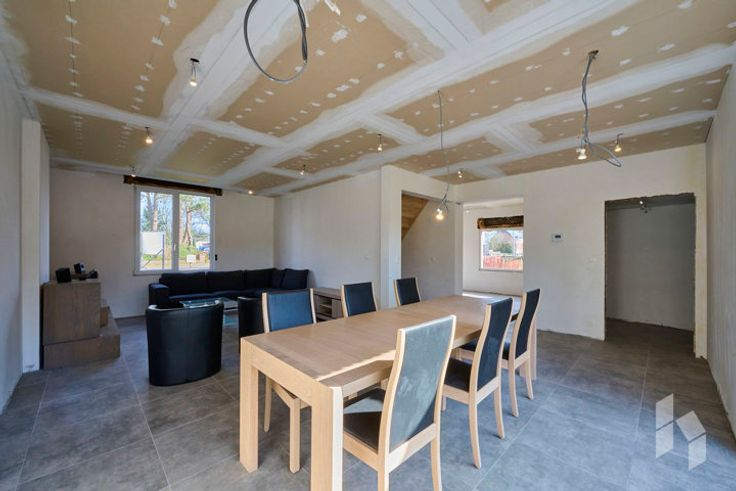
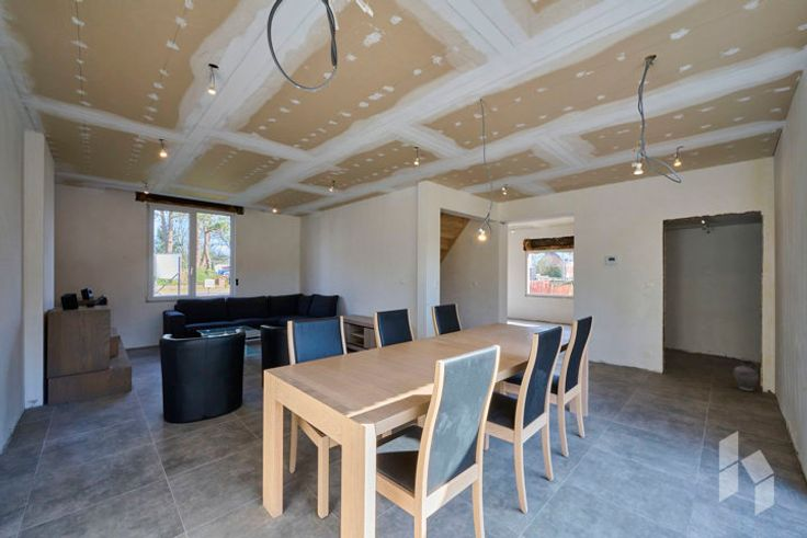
+ vase [732,356,760,392]
